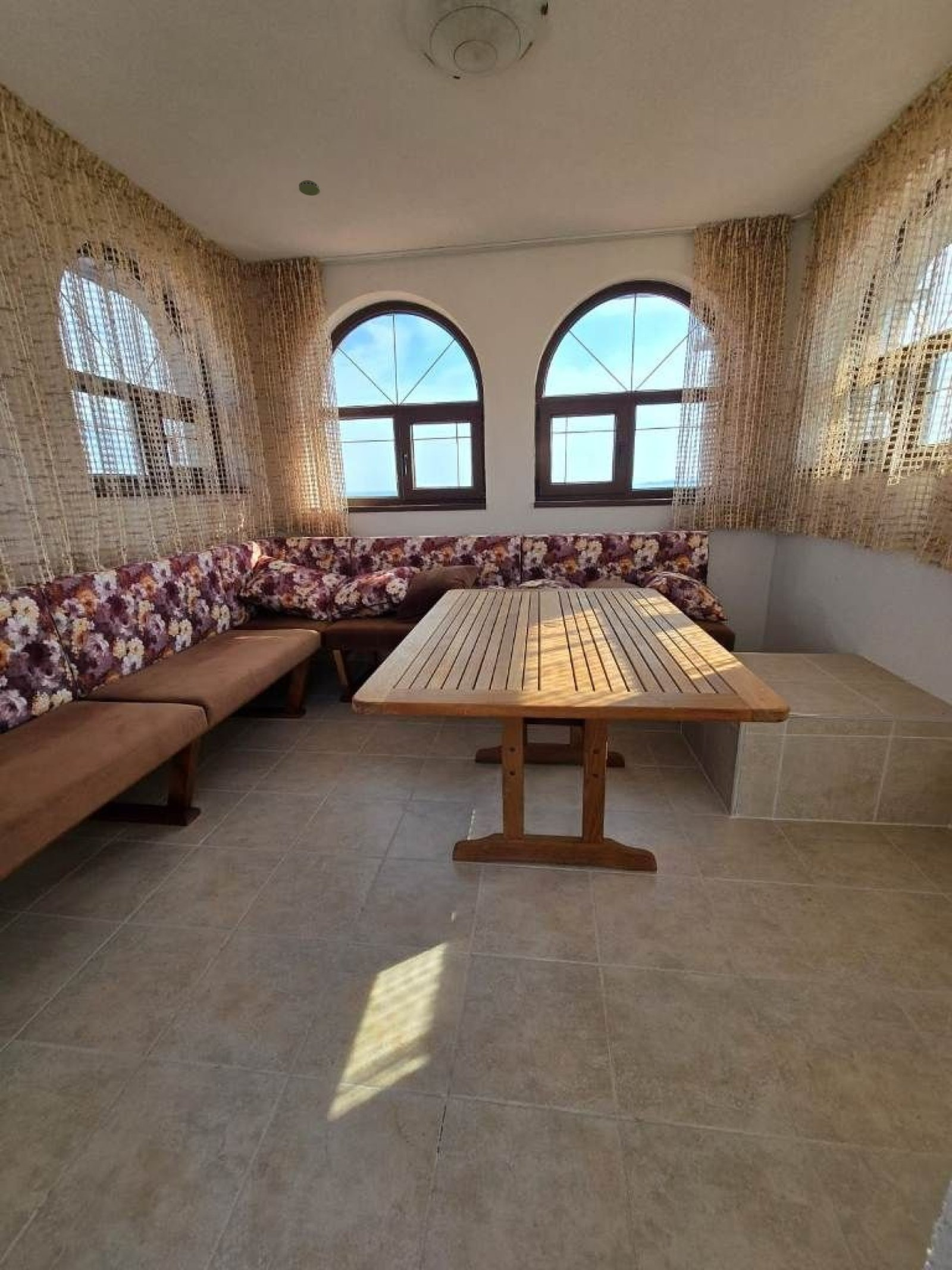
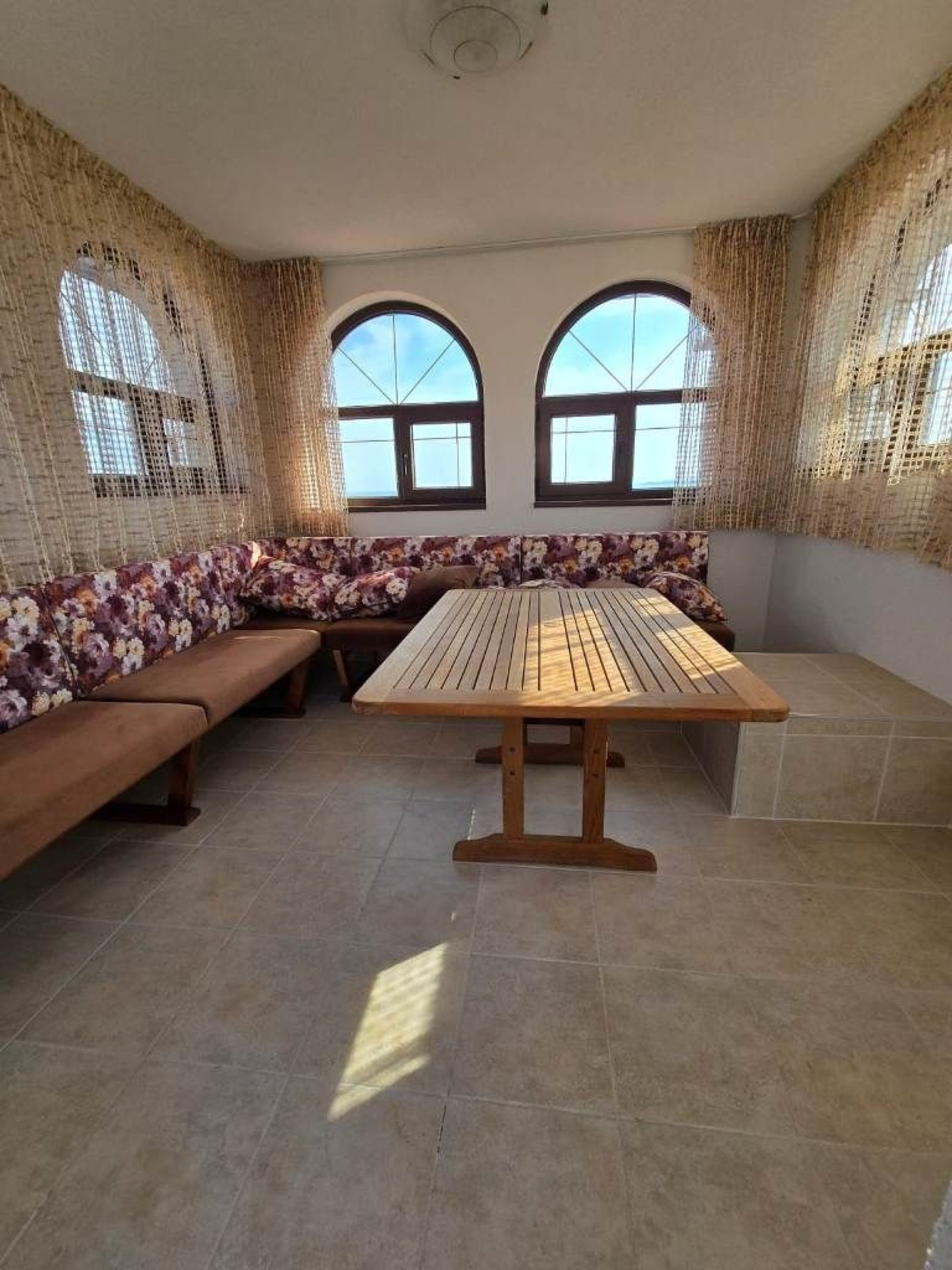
- smoke detector [298,180,321,196]
